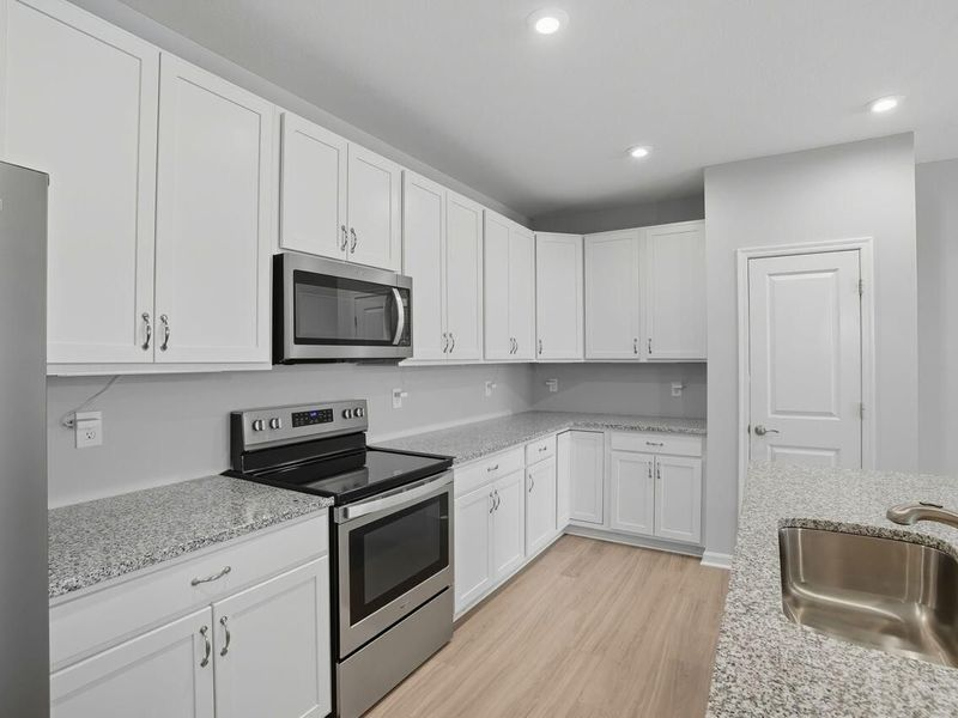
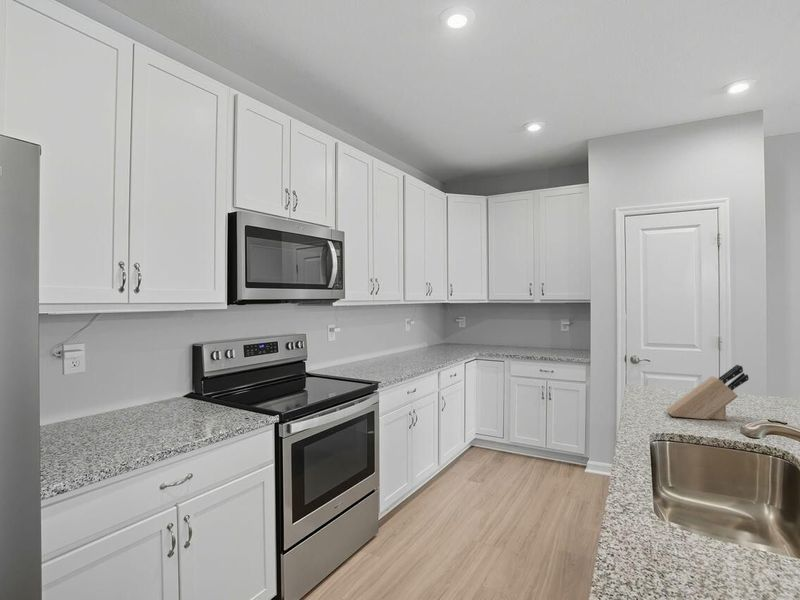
+ knife block [665,364,750,421]
